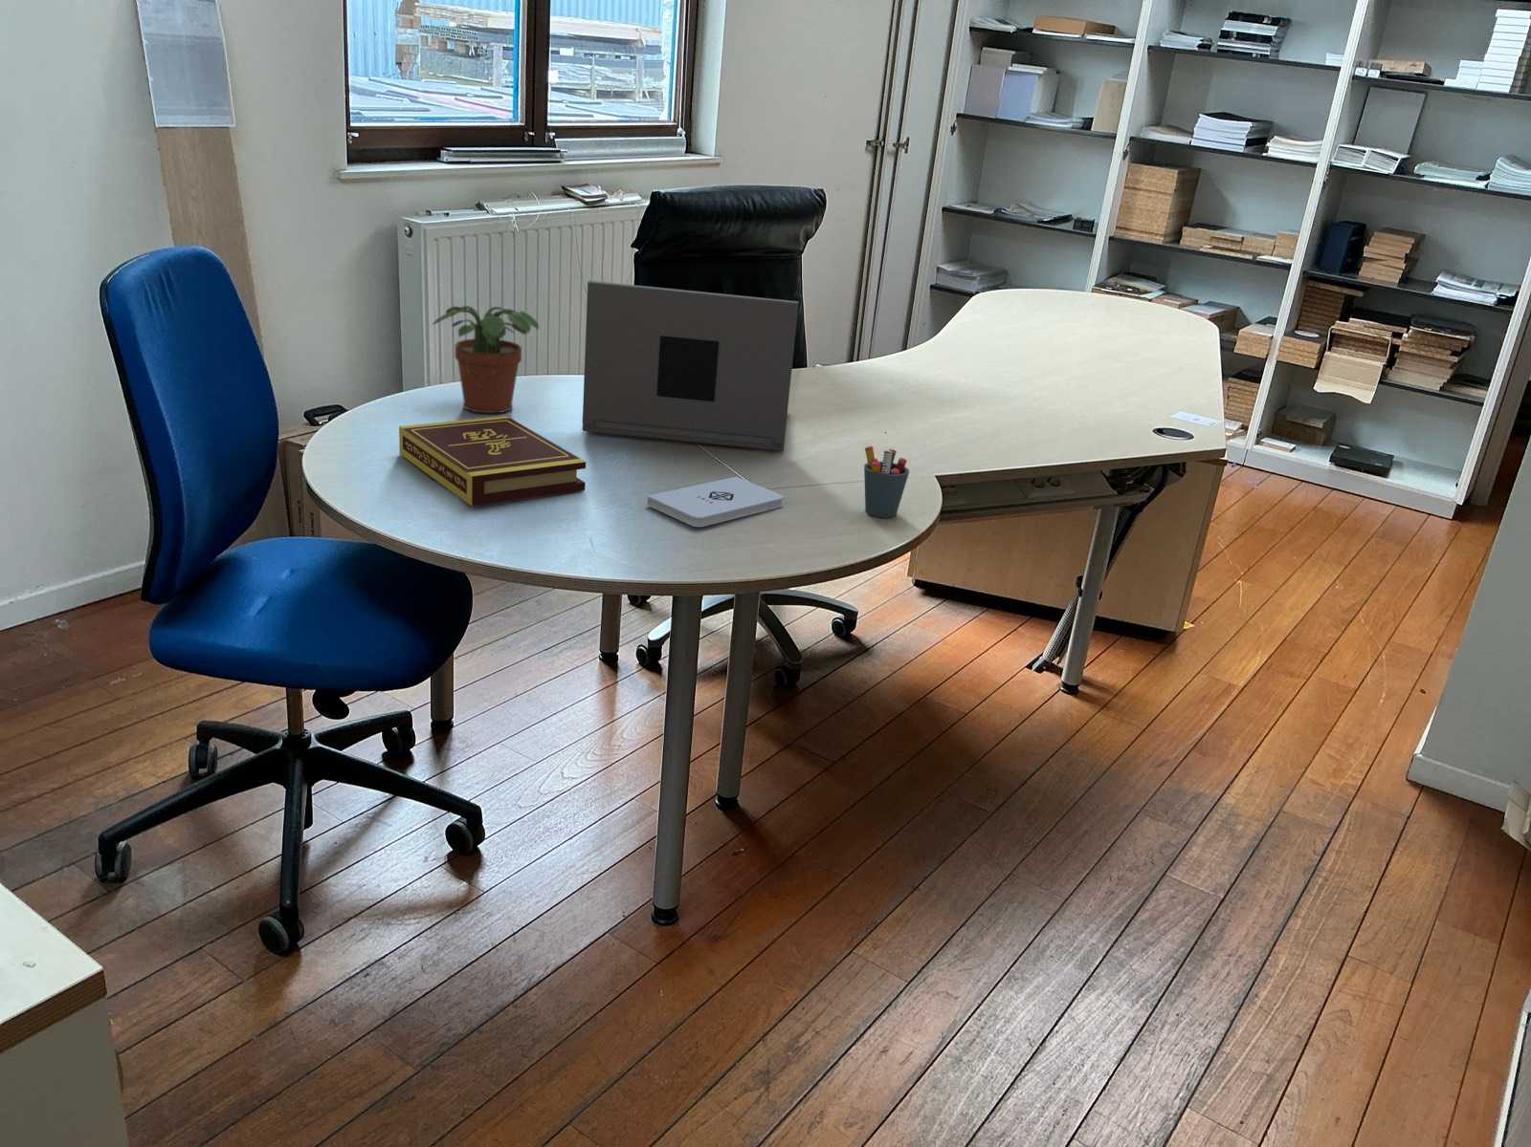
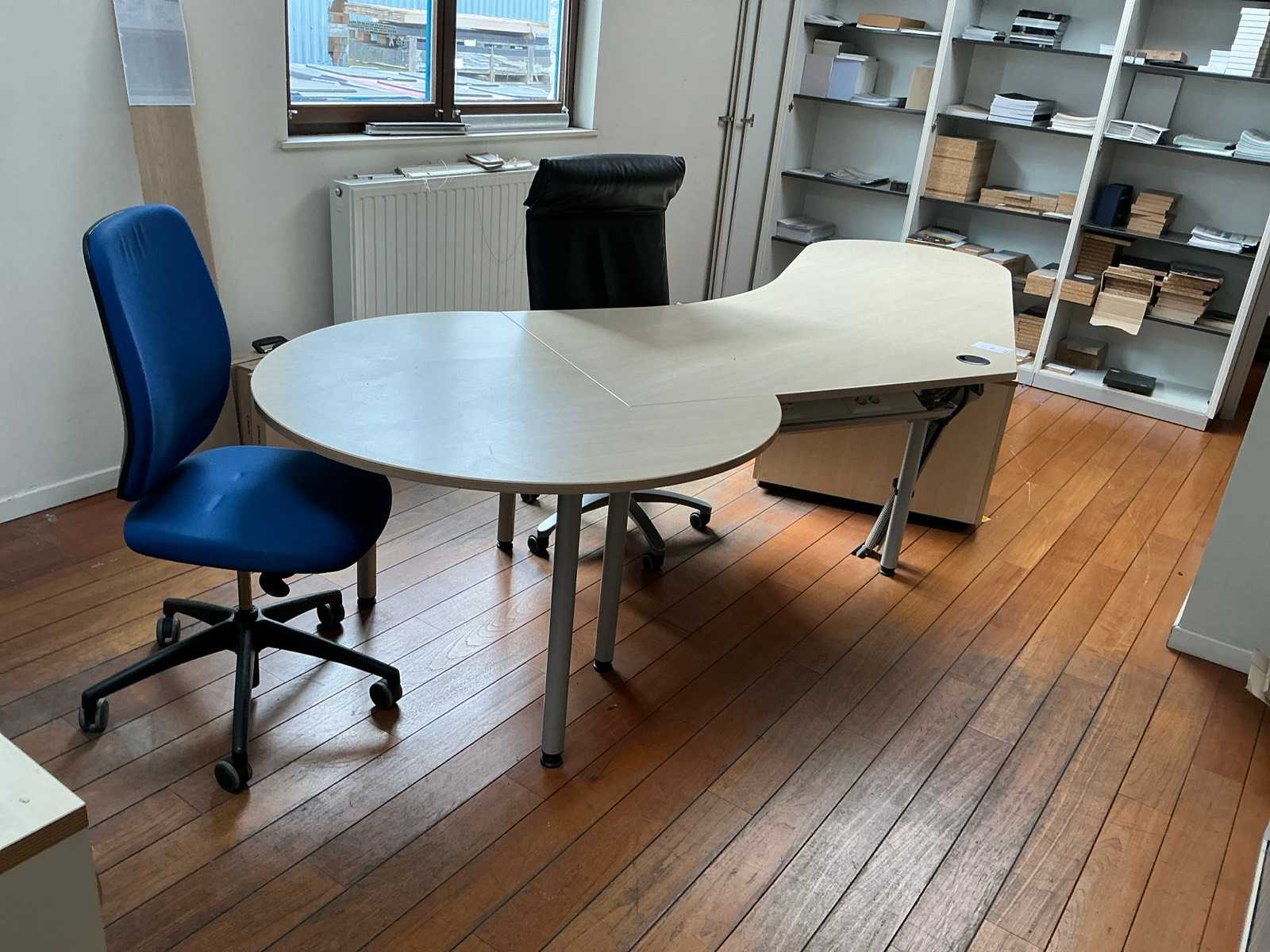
- potted plant [432,305,540,414]
- laptop [582,280,800,452]
- notepad [646,476,785,528]
- book [398,414,587,506]
- pen holder [863,446,910,519]
